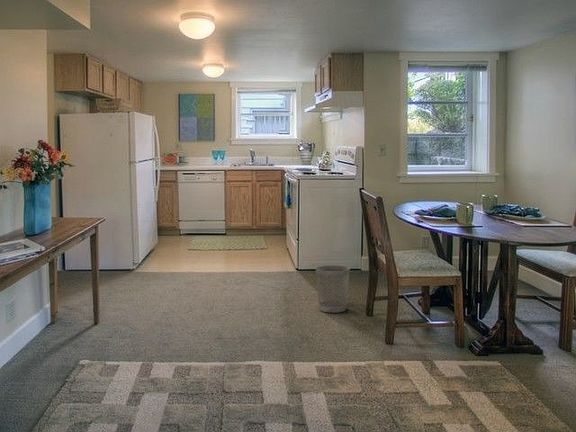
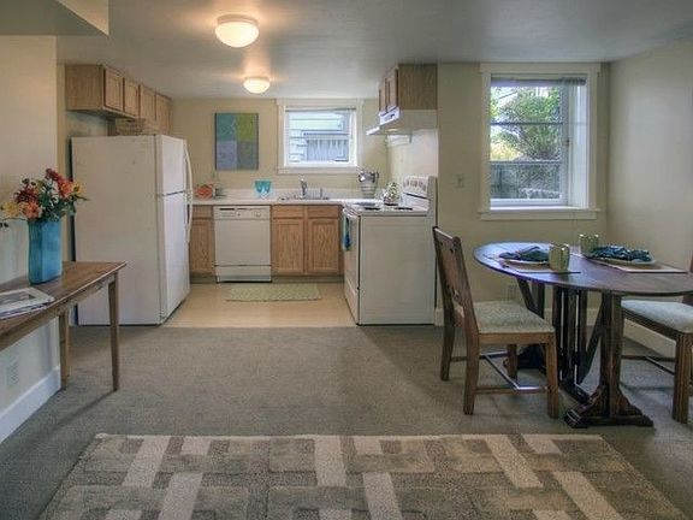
- wastebasket [315,264,351,314]
